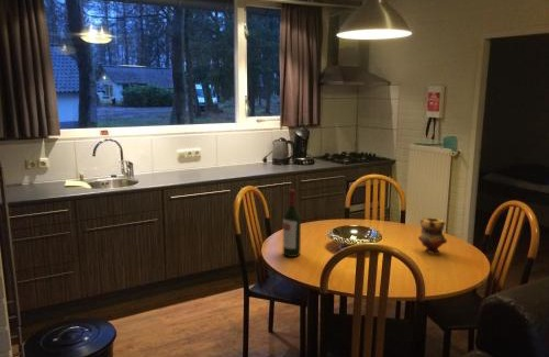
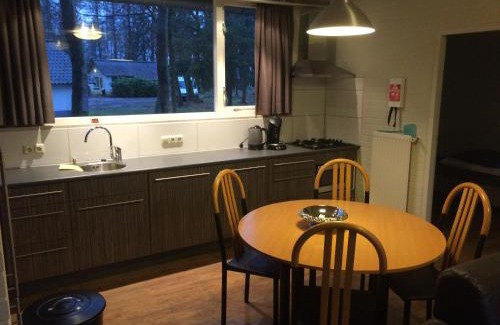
- teapot [417,216,448,254]
- wine bottle [282,189,302,258]
